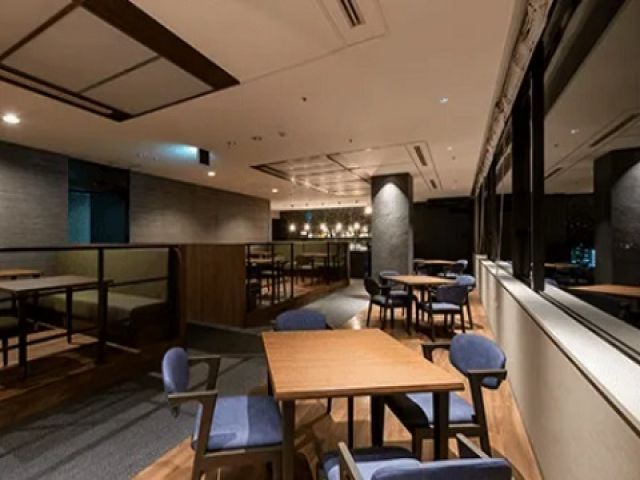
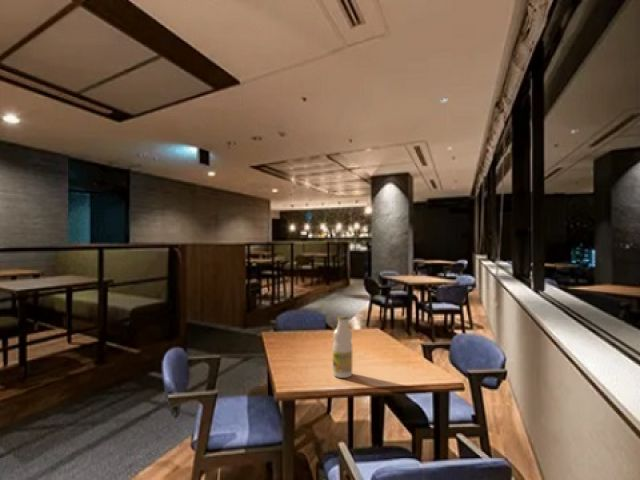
+ bottle [332,315,353,379]
